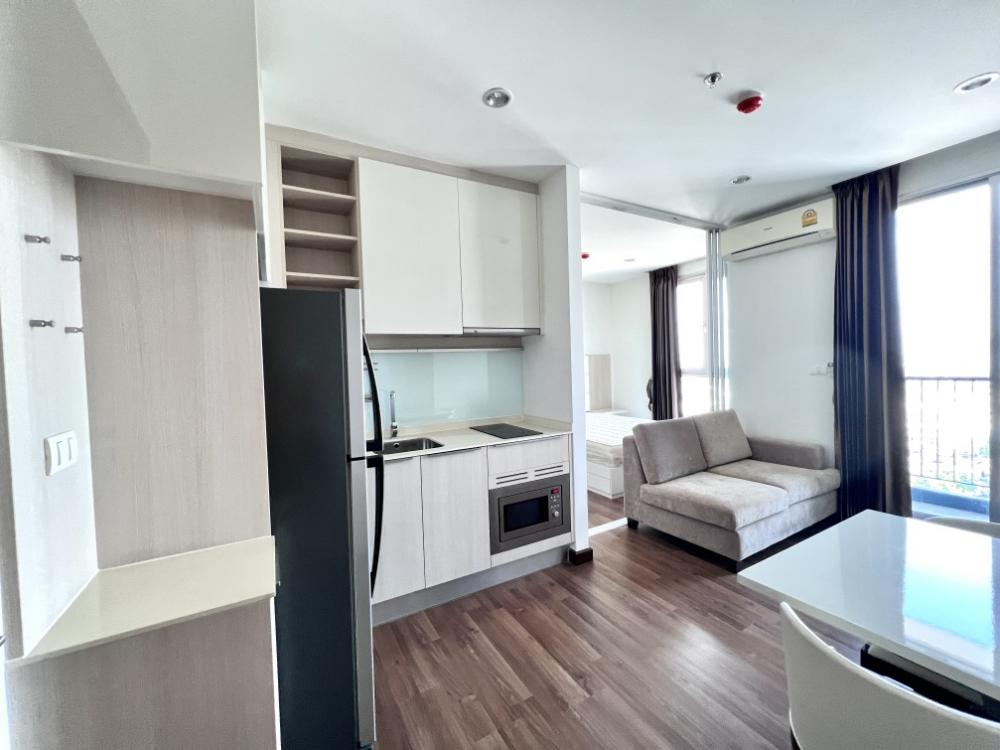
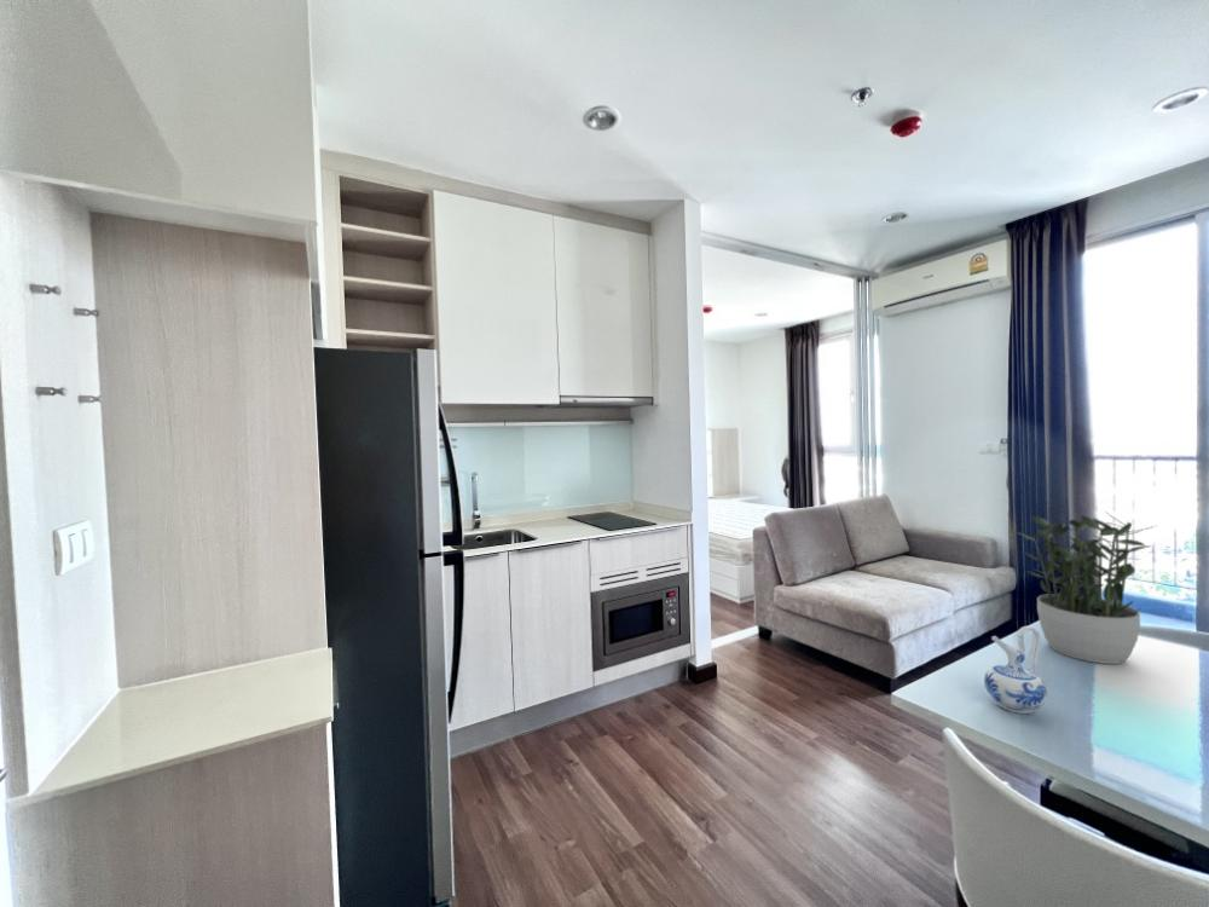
+ ceramic pitcher [983,625,1048,715]
+ potted plant [1014,509,1159,665]
